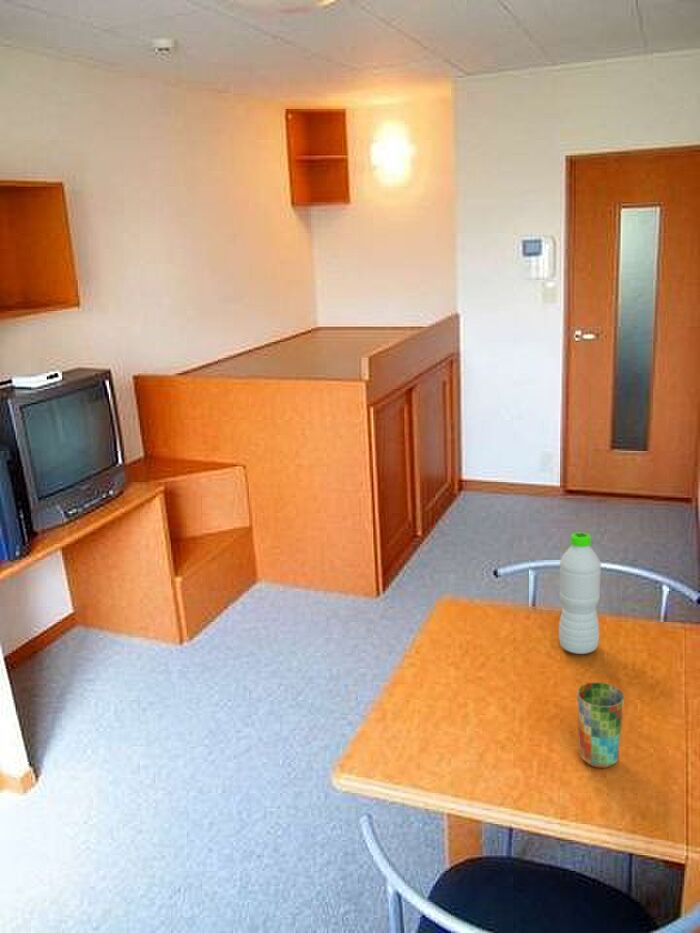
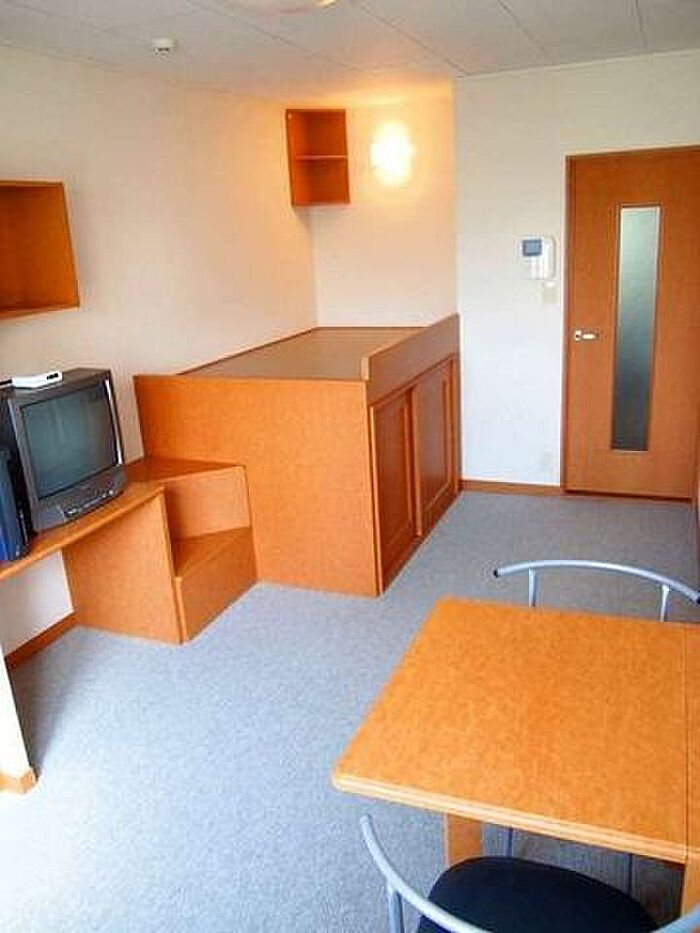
- water bottle [558,532,602,655]
- cup [576,682,625,769]
